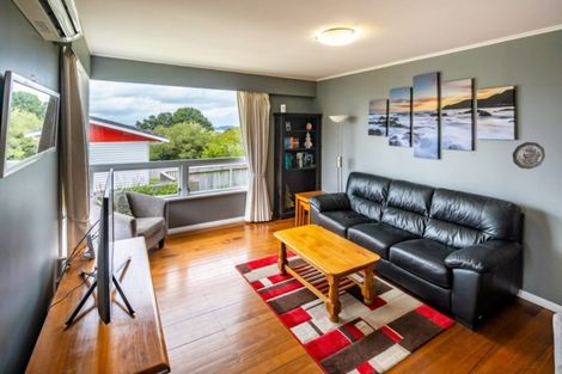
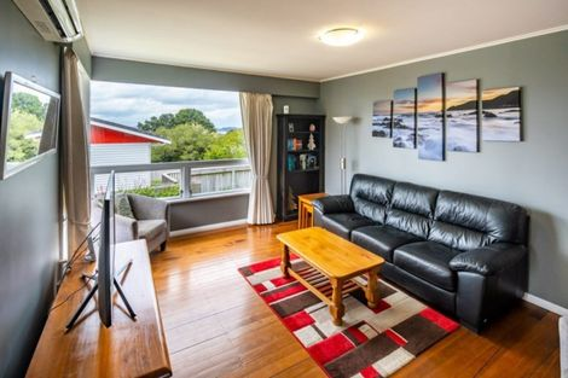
- decorative plate [512,141,546,171]
